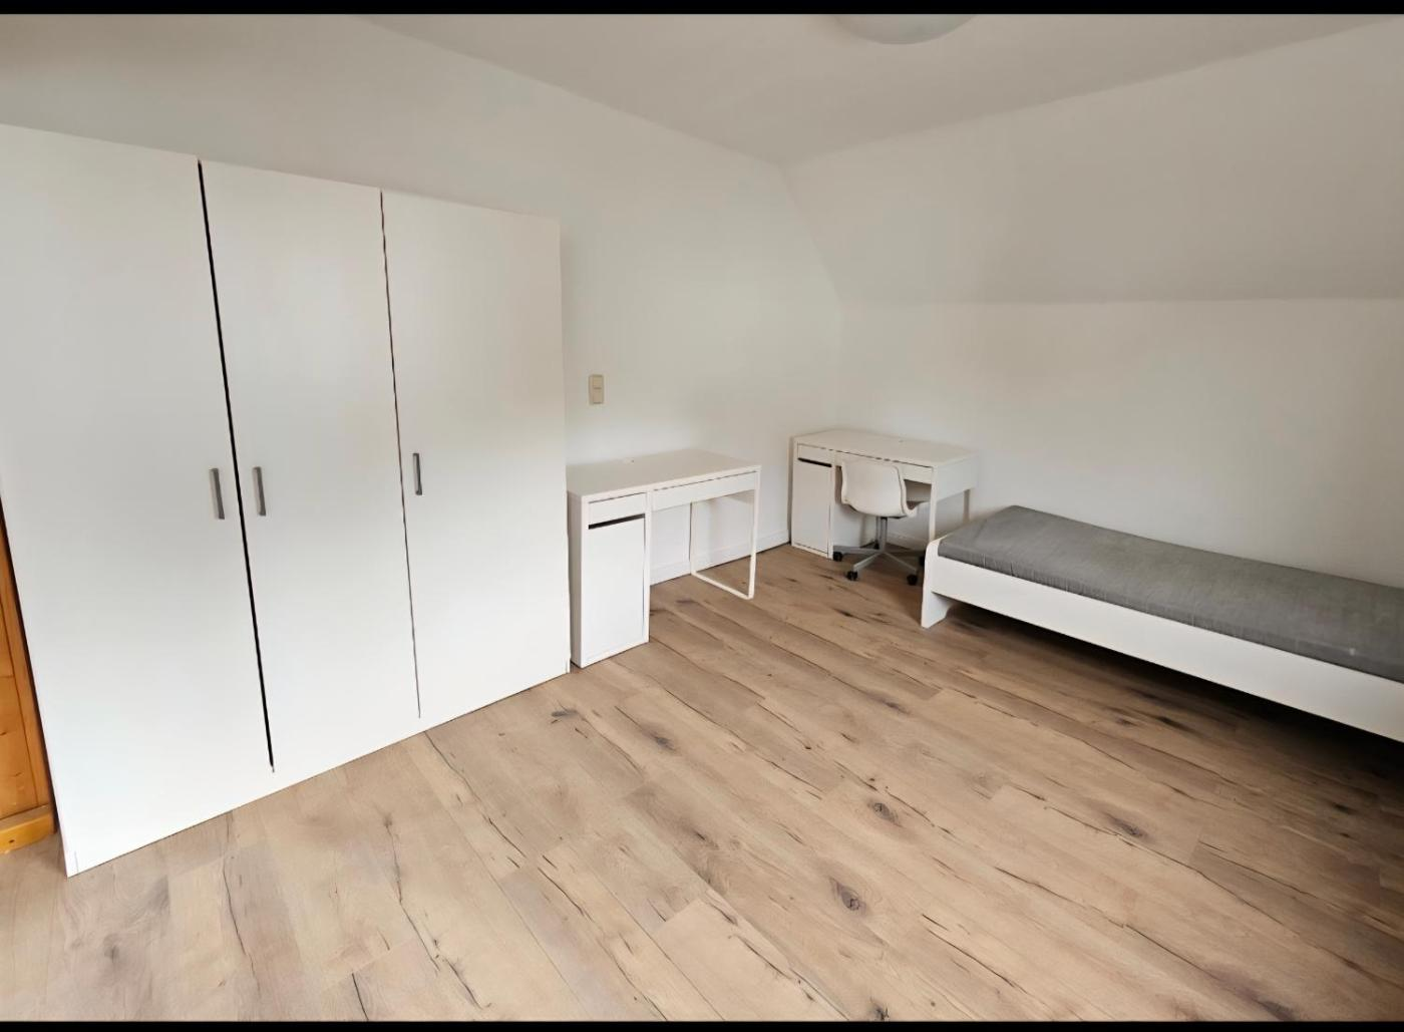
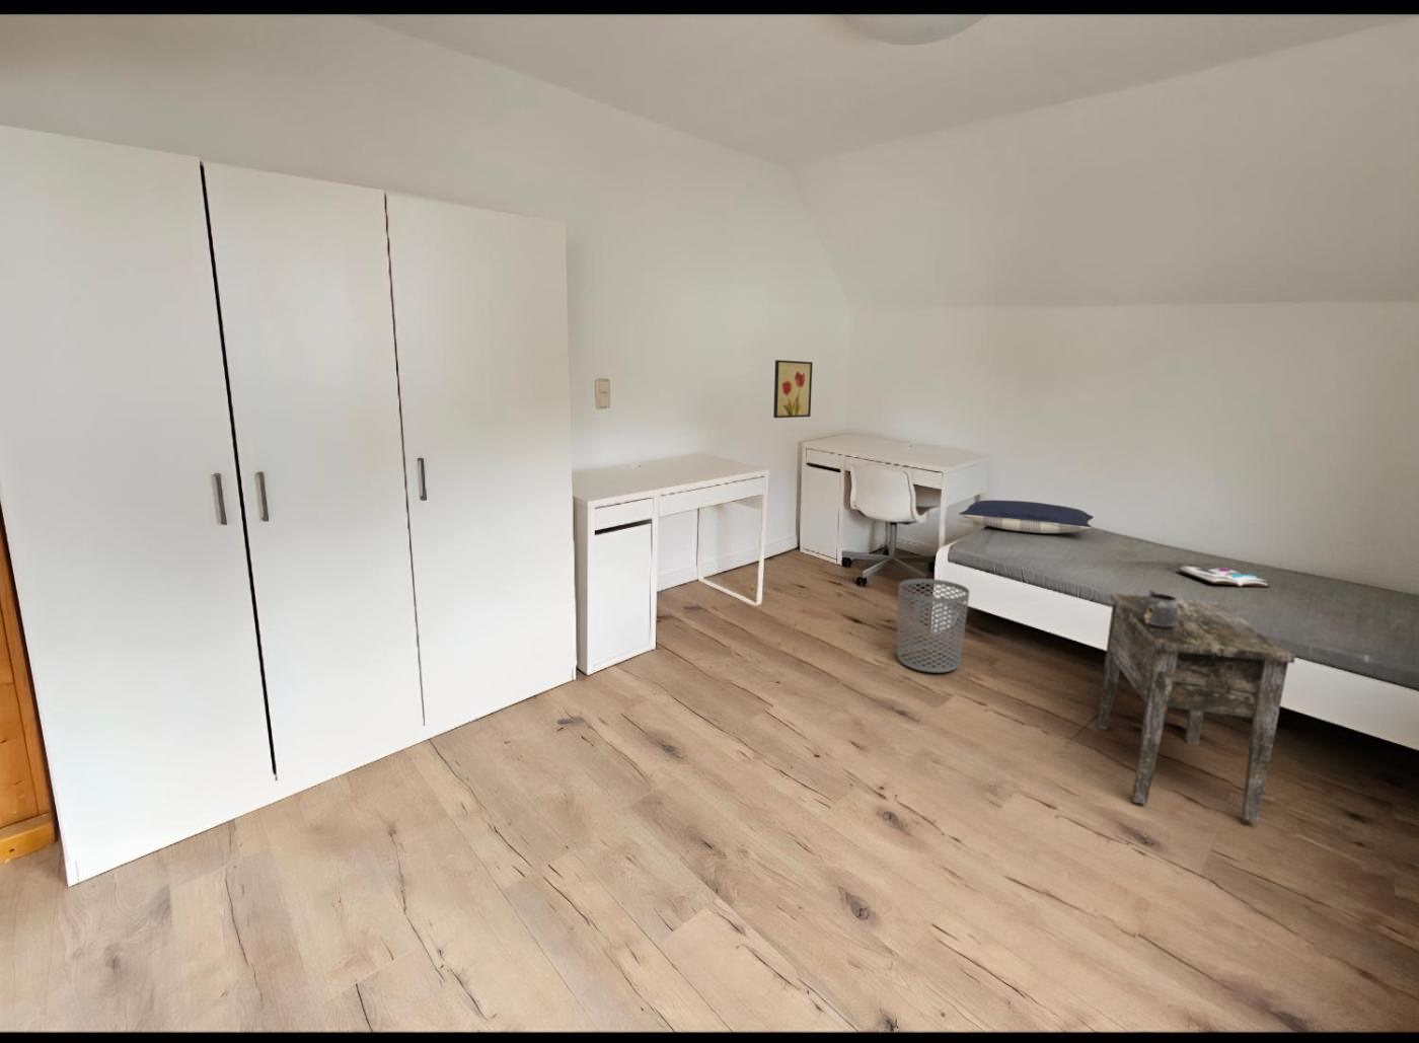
+ wall art [772,359,814,419]
+ side table [1096,591,1297,823]
+ mug [1144,590,1178,630]
+ waste bin [896,578,970,674]
+ pillow [957,500,1095,534]
+ book [1177,565,1270,588]
